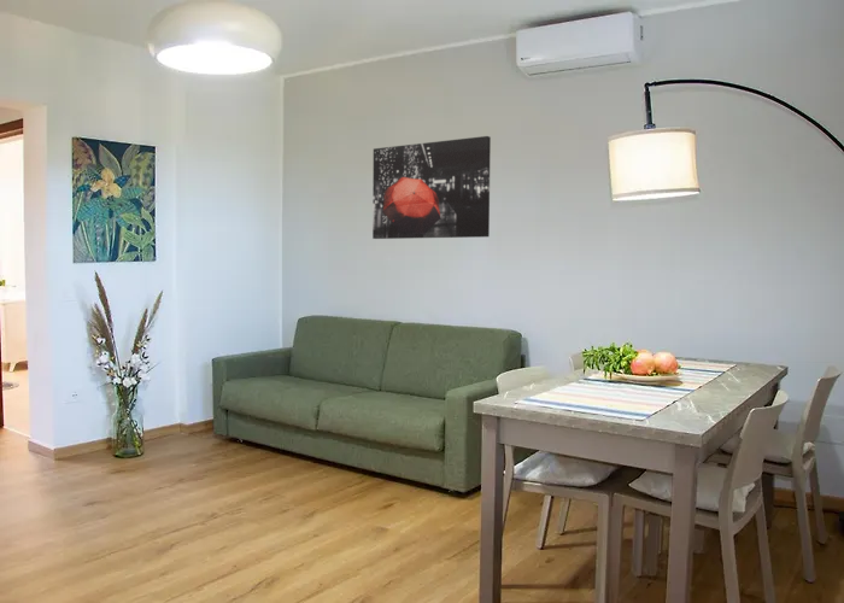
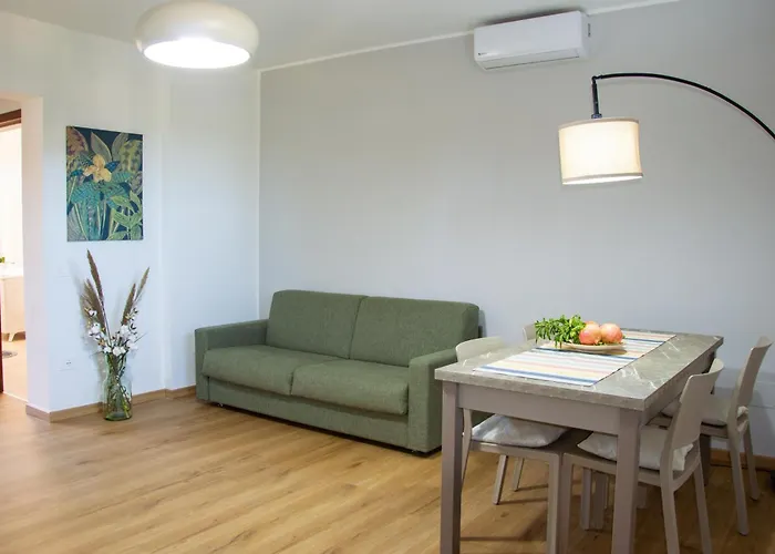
- wall art [371,135,492,240]
